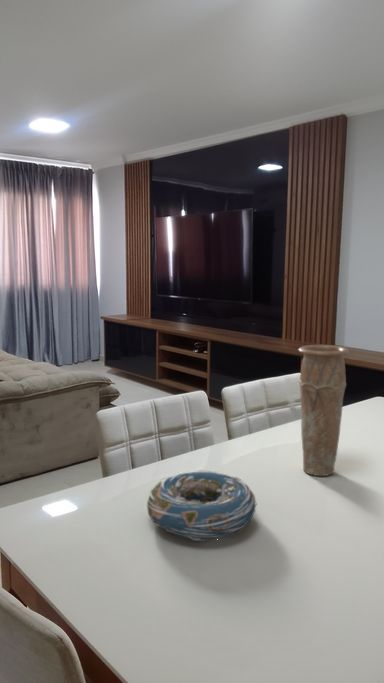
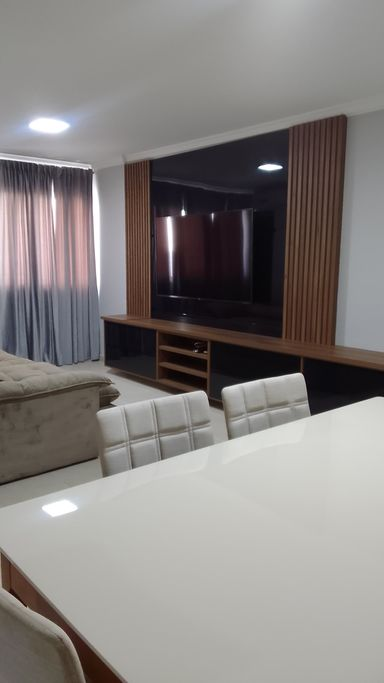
- decorative bowl [146,469,258,542]
- vase [297,344,350,477]
